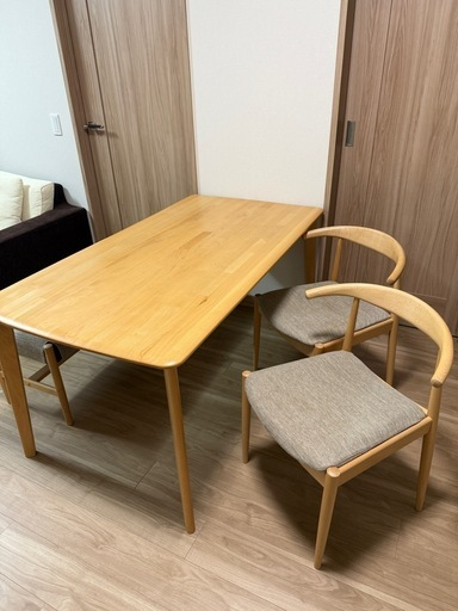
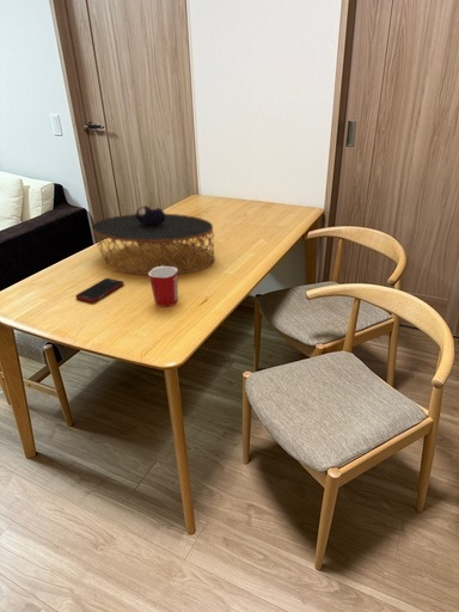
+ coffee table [91,204,215,276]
+ cell phone [74,277,126,304]
+ mug [147,265,179,307]
